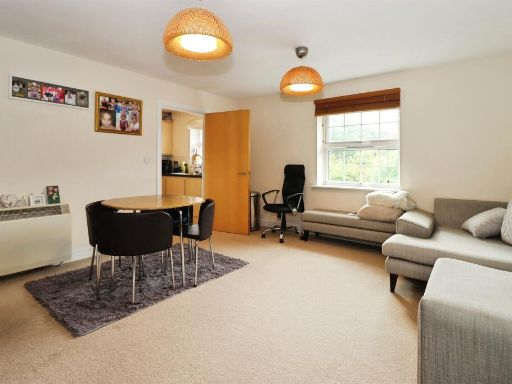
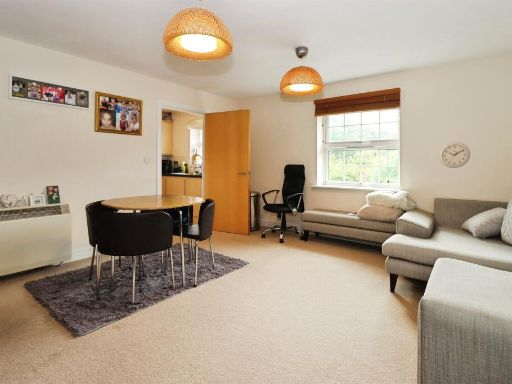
+ wall clock [439,142,471,169]
